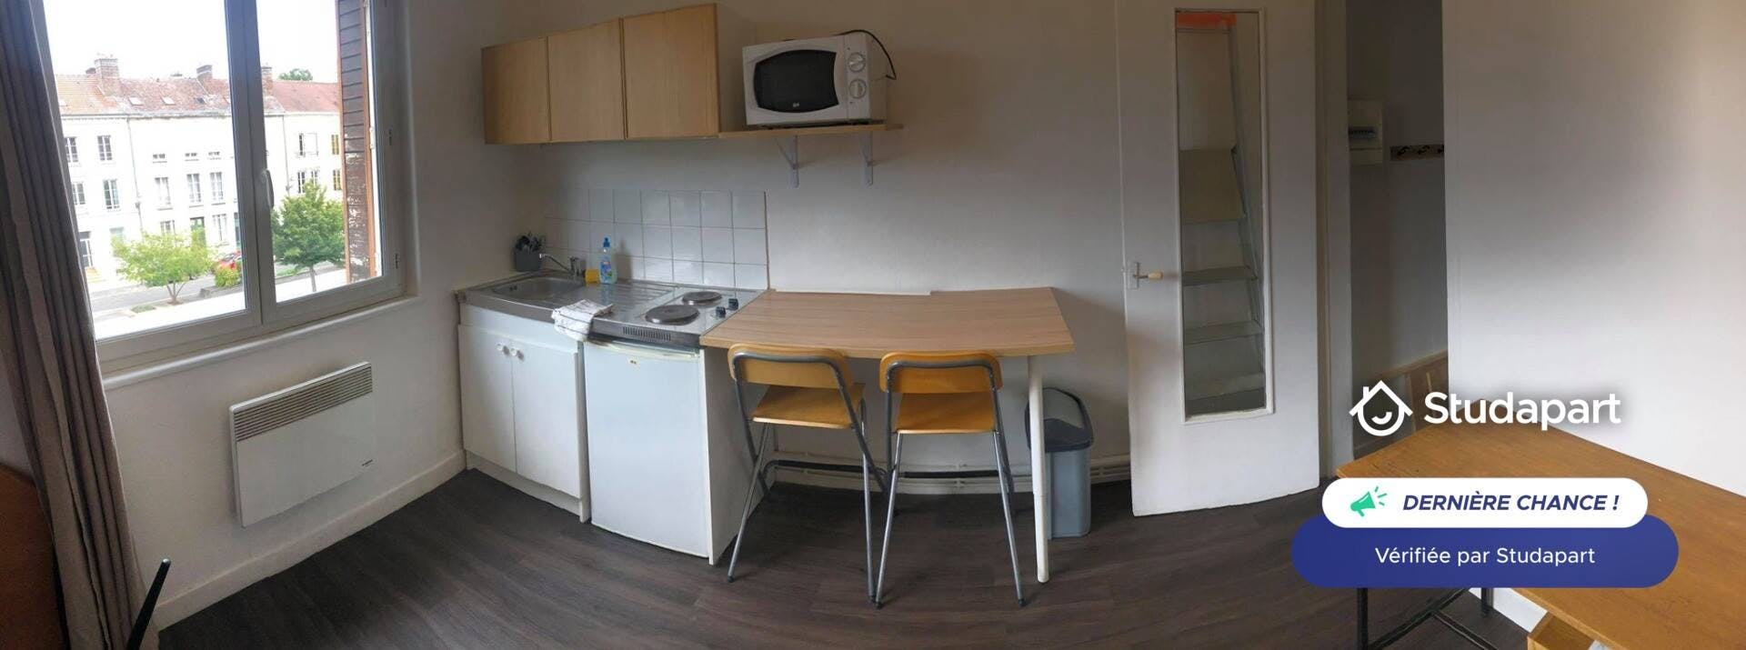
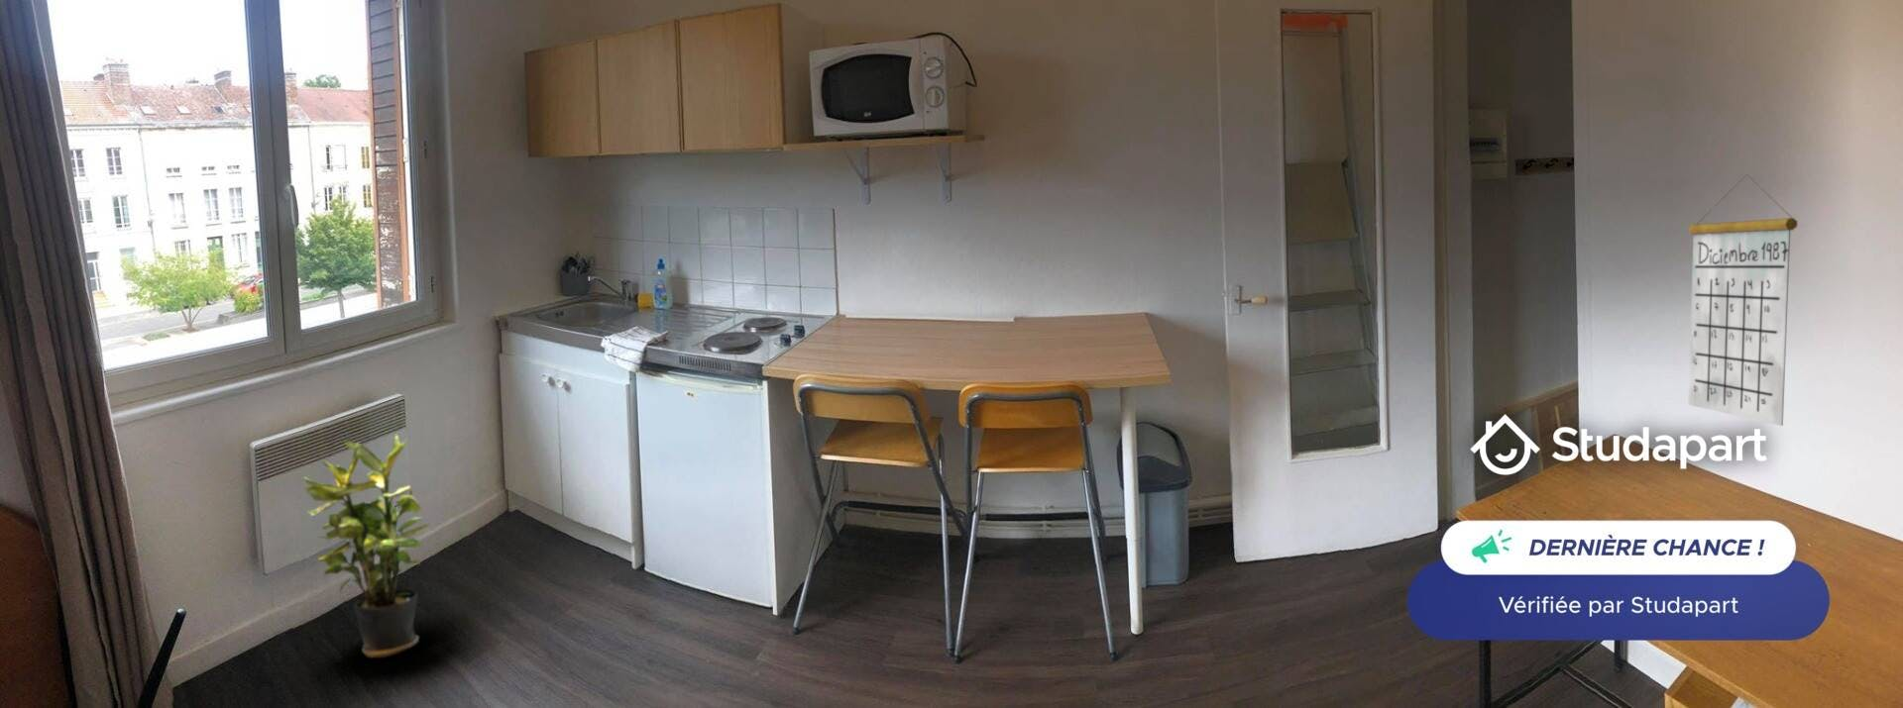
+ potted plant [302,434,432,658]
+ calendar [1687,173,1797,427]
